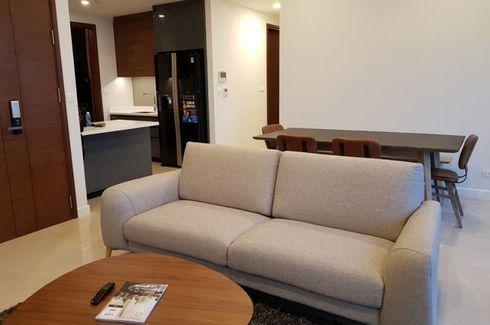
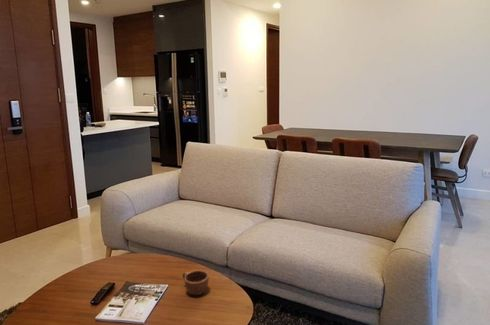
+ mug [181,269,209,296]
